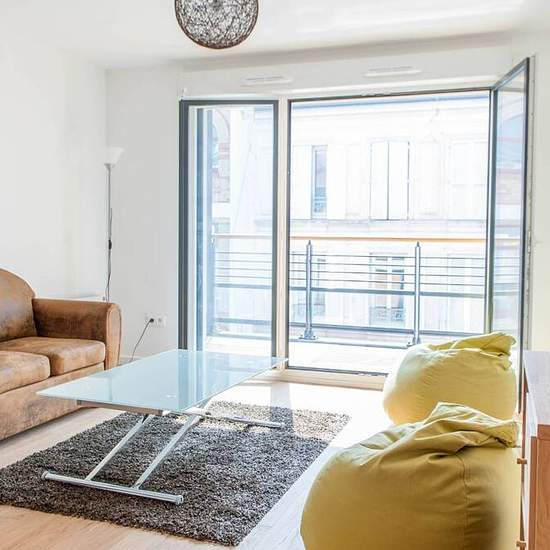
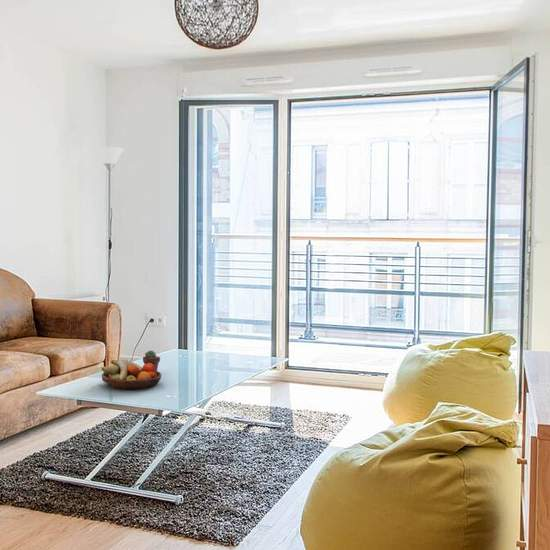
+ fruit bowl [101,358,162,390]
+ potted succulent [142,350,161,371]
